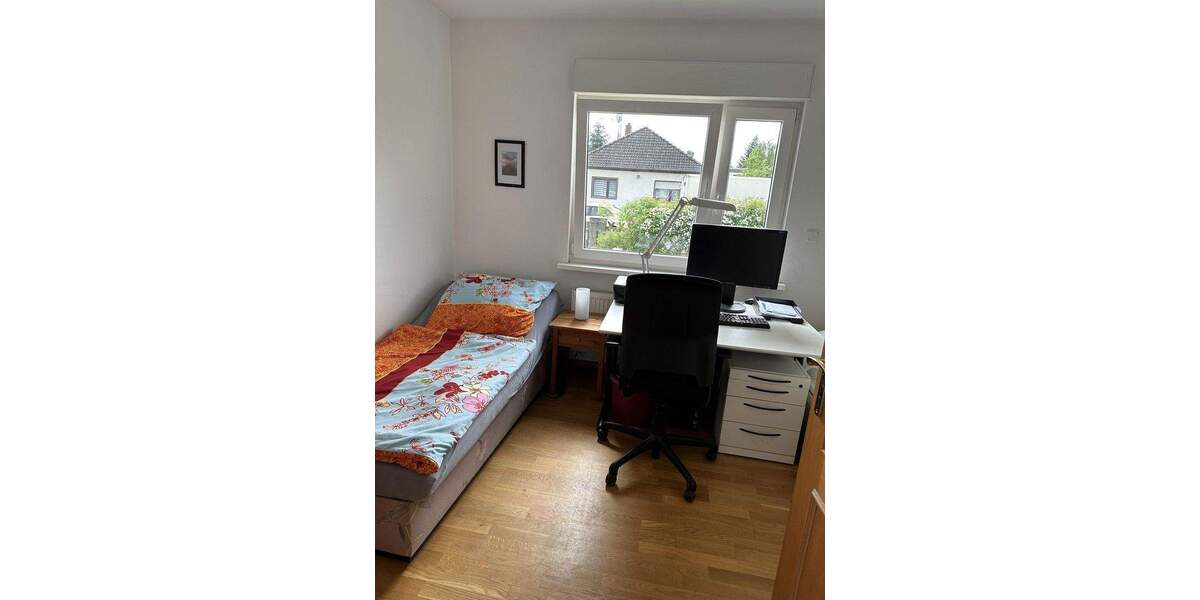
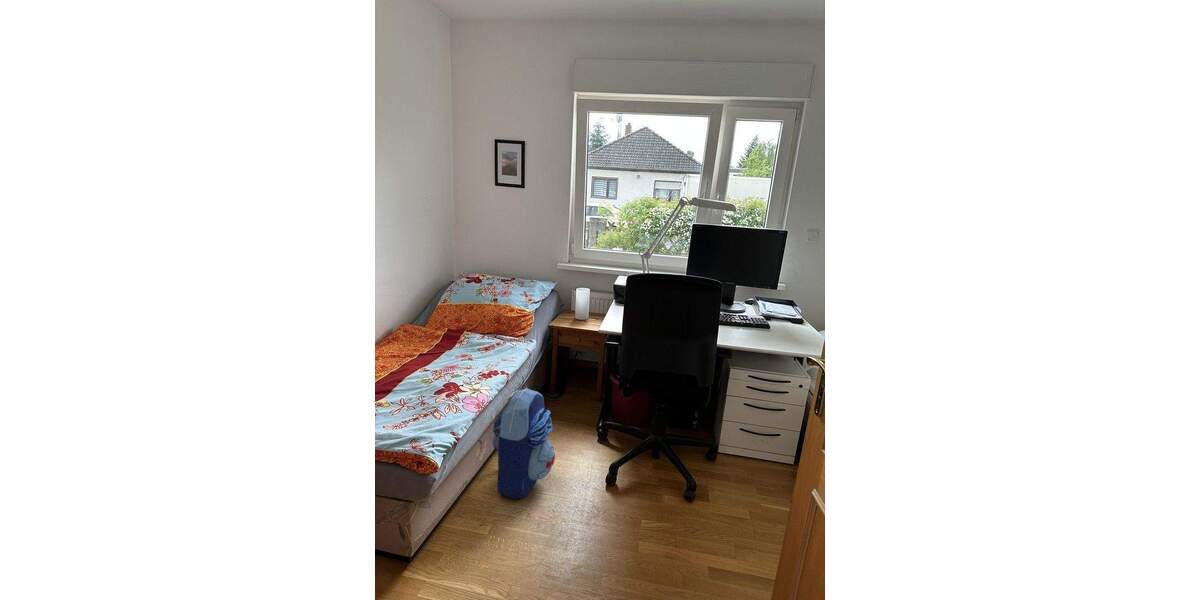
+ backpack [491,387,556,500]
